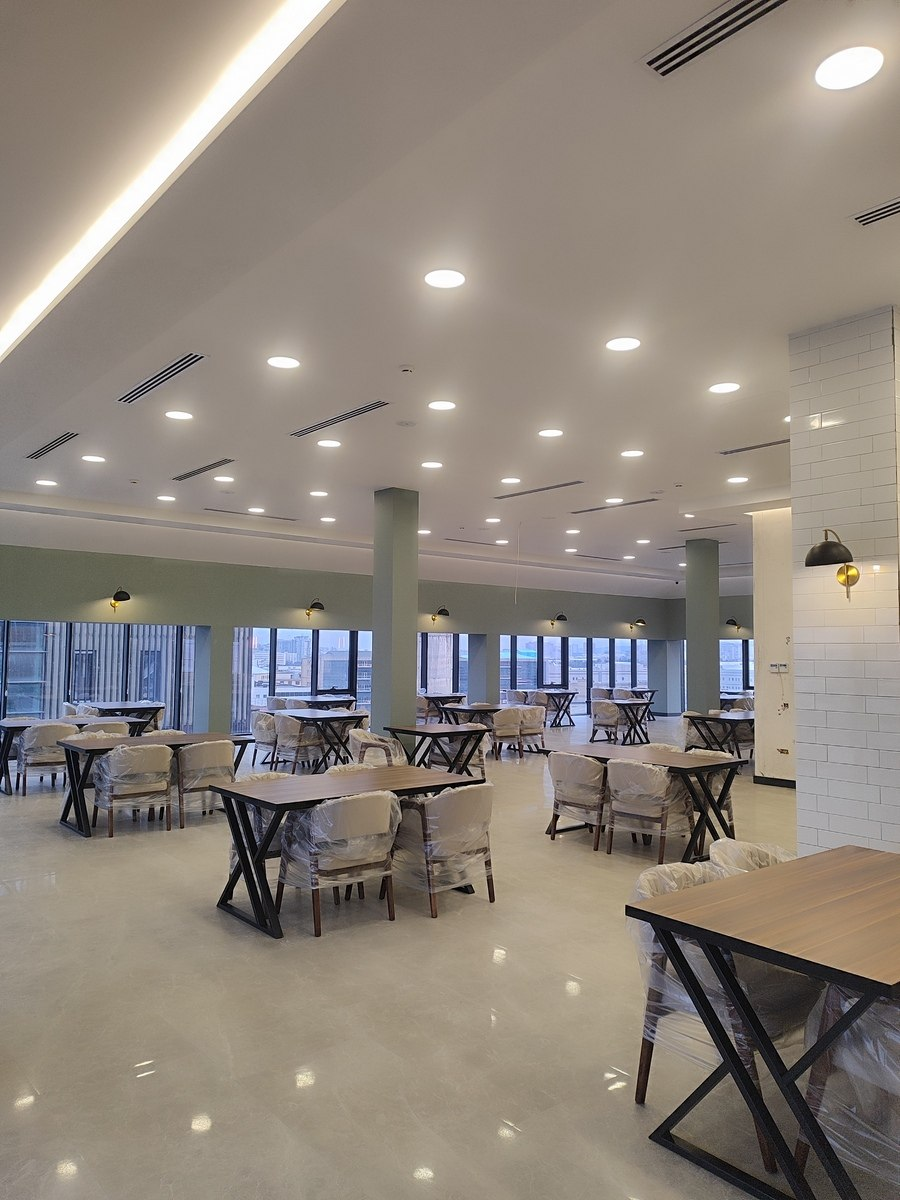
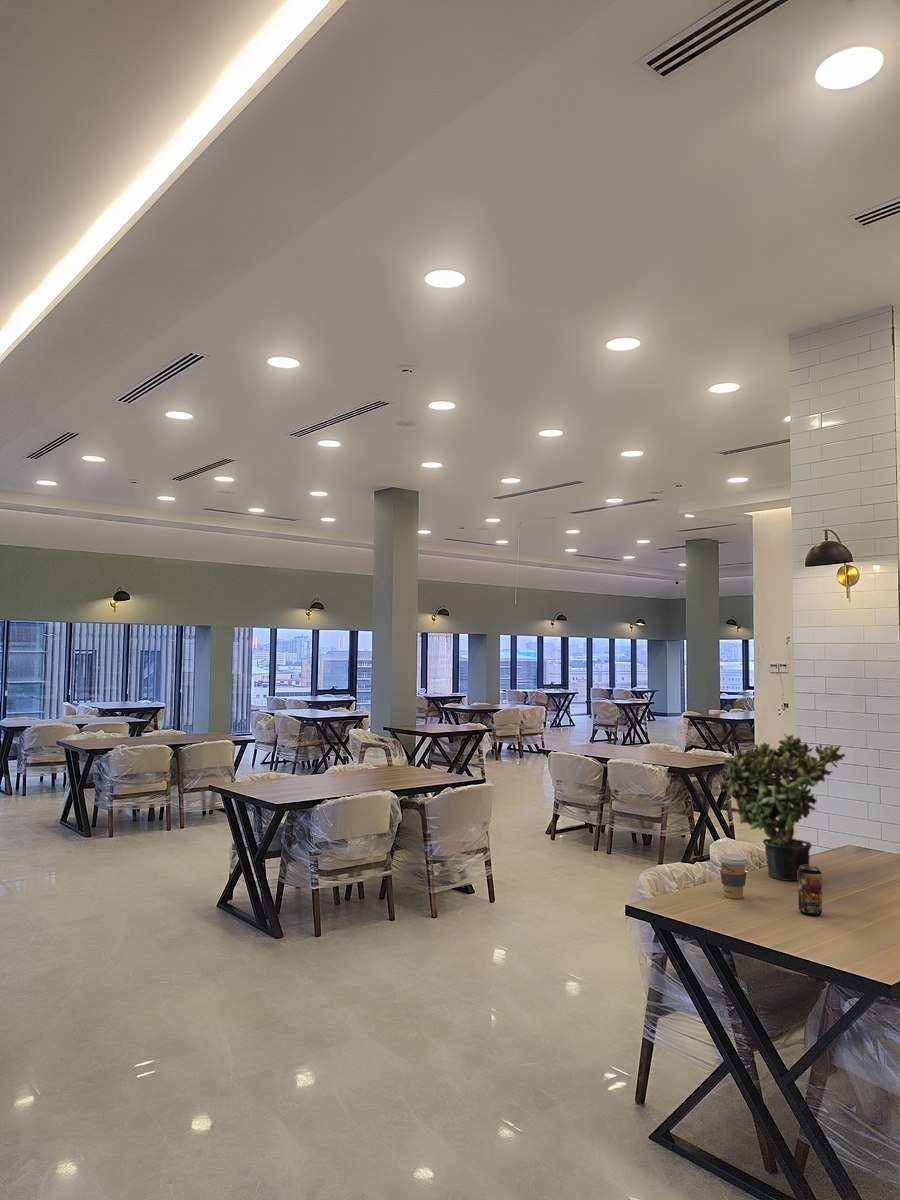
+ beverage can [797,865,823,917]
+ coffee cup [717,853,749,900]
+ potted plant [719,732,846,882]
